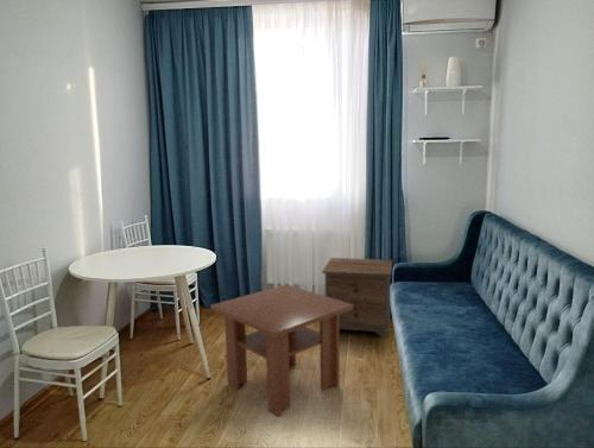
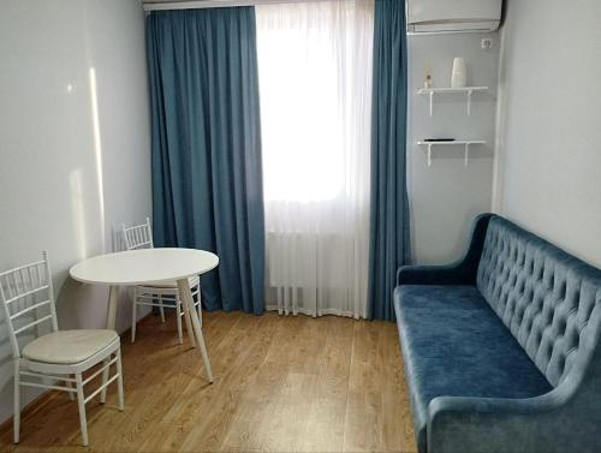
- nightstand [321,257,393,339]
- coffee table [209,283,353,417]
